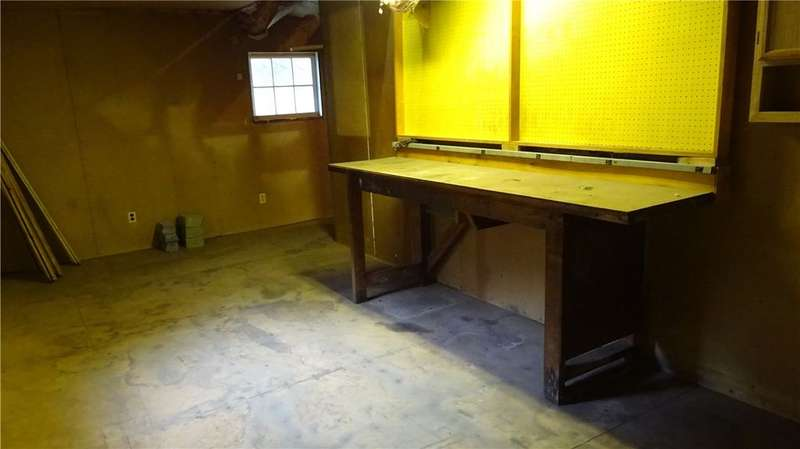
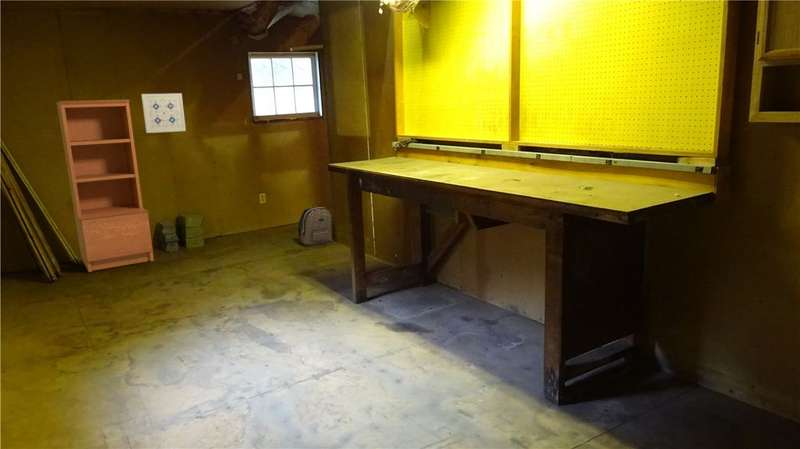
+ wall art [140,92,187,134]
+ bookshelf [55,99,155,273]
+ backpack [297,202,333,247]
